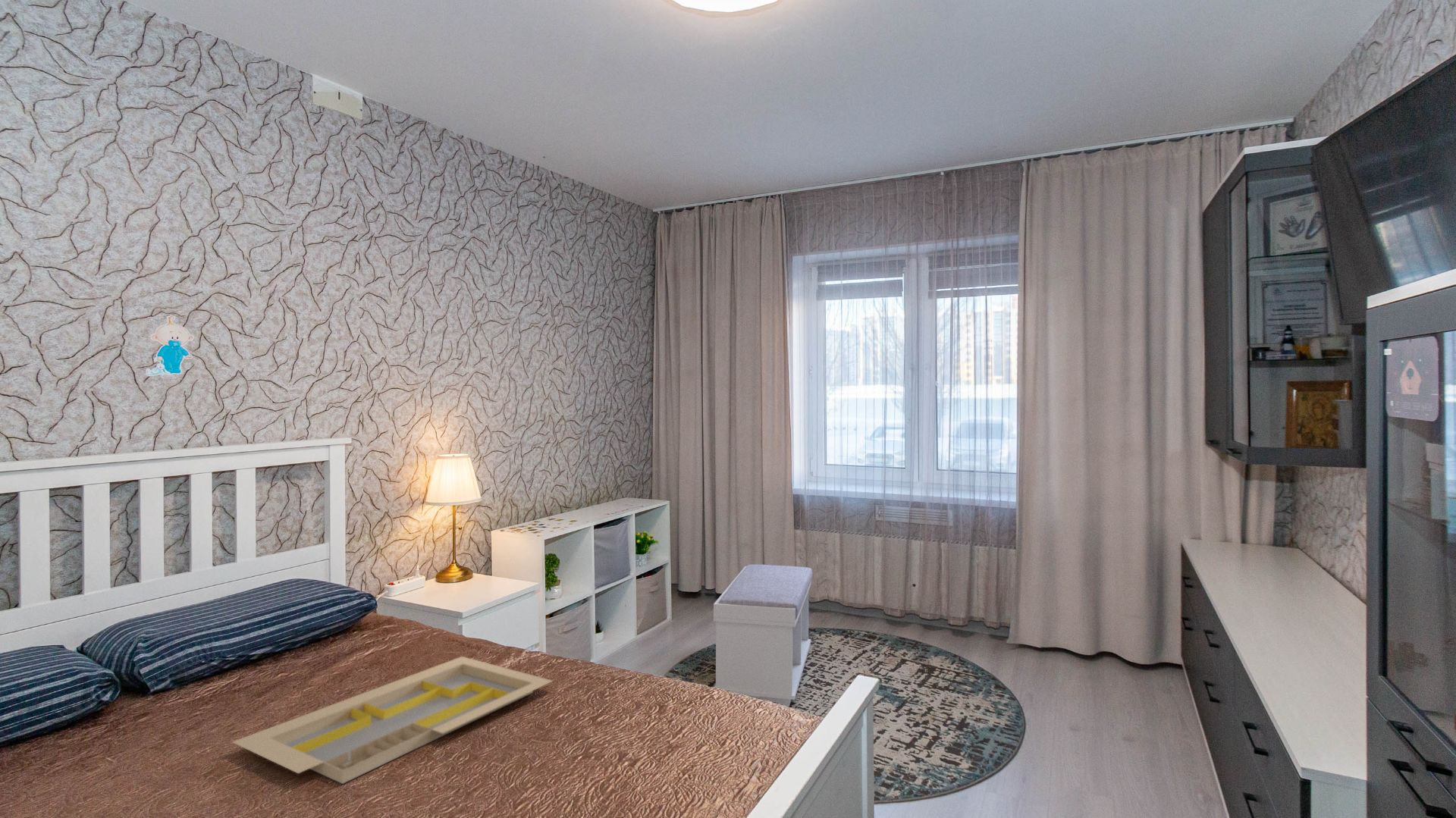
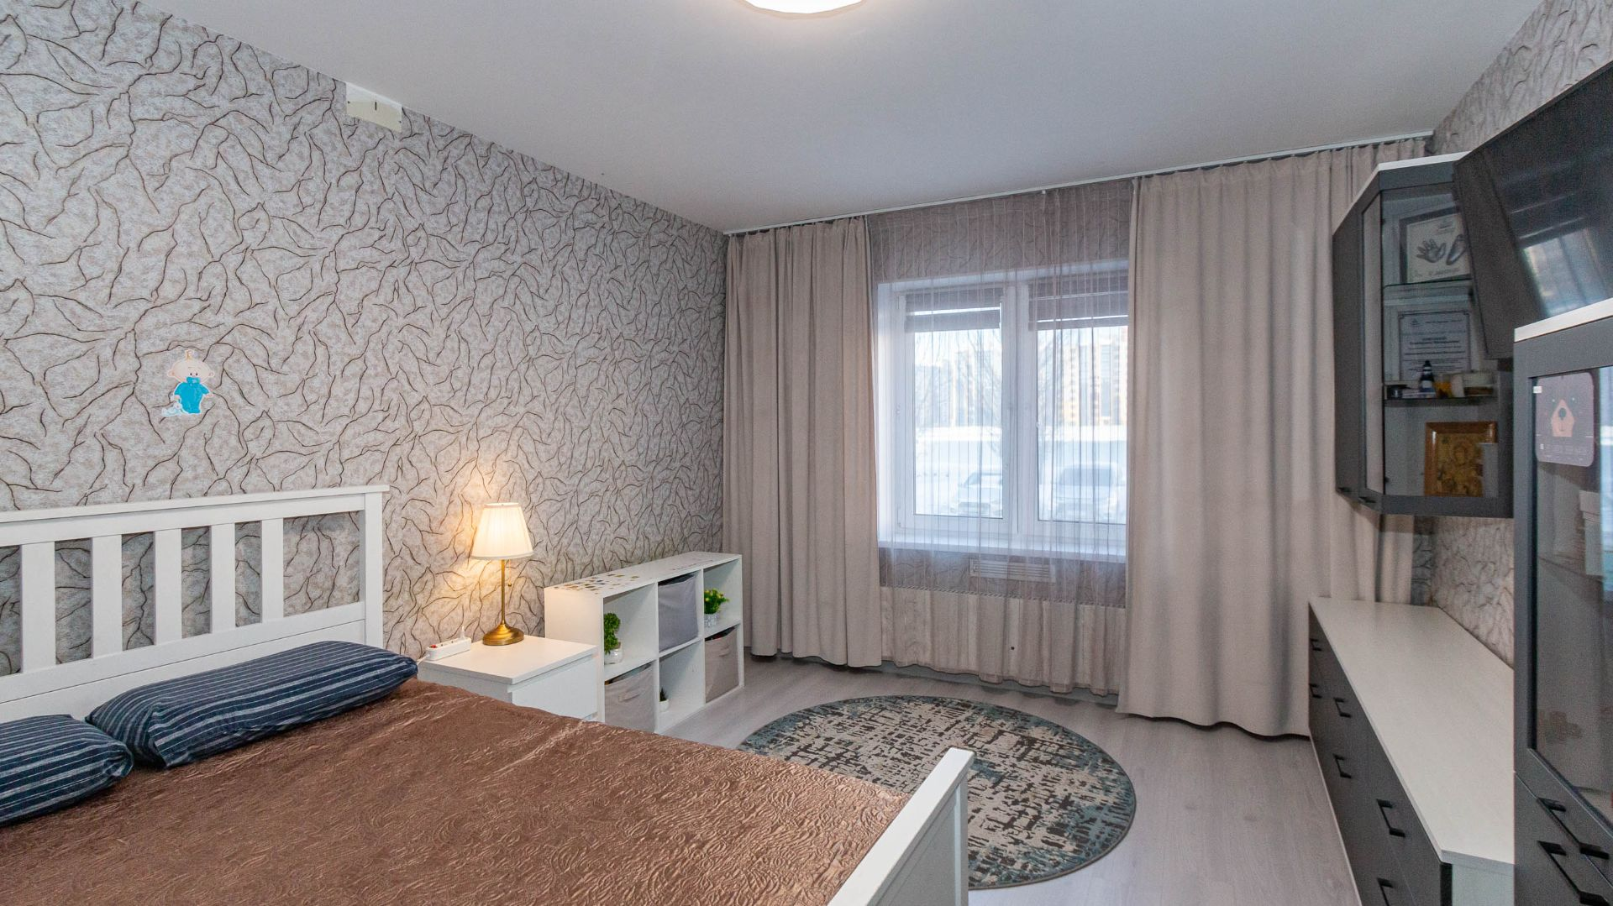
- serving tray [231,656,554,785]
- bench [713,564,813,707]
